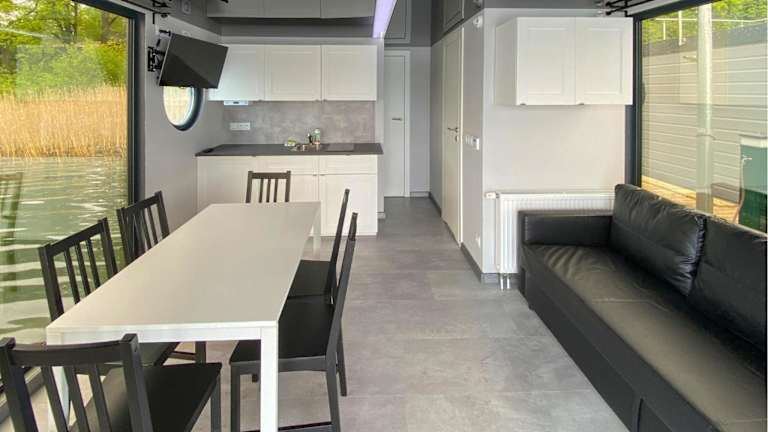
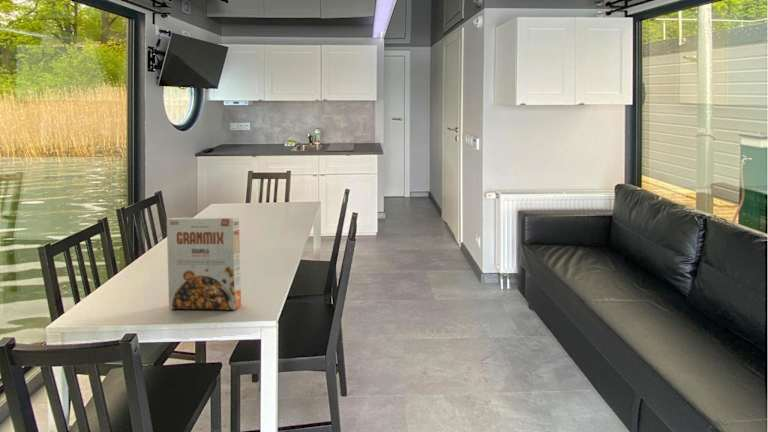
+ cereal box [166,217,242,310]
